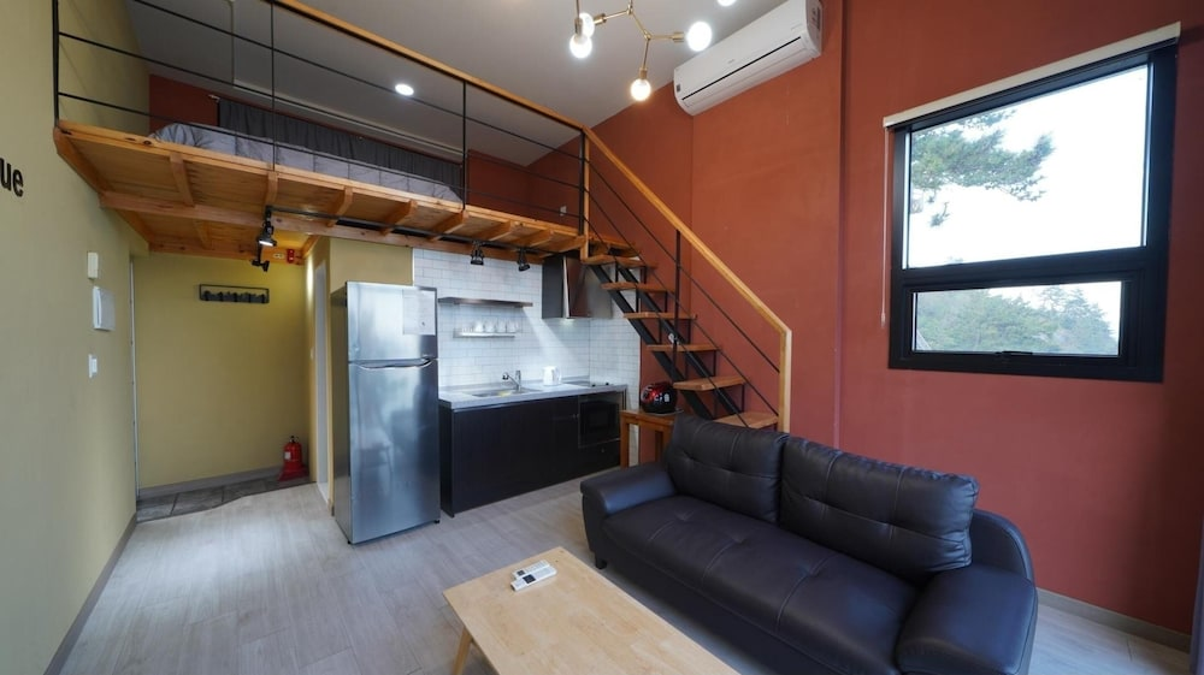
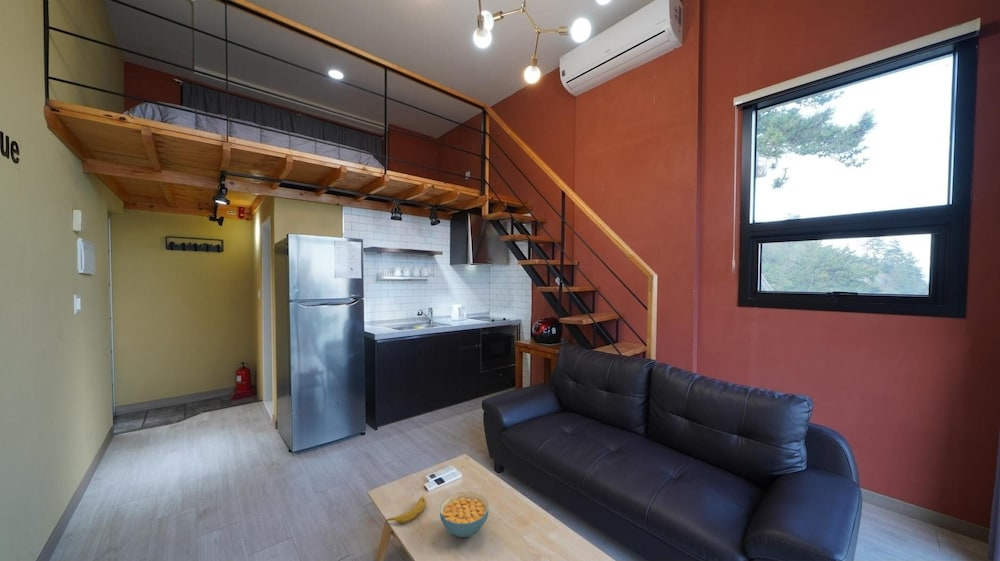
+ fruit [384,495,427,526]
+ cereal bowl [439,491,490,538]
